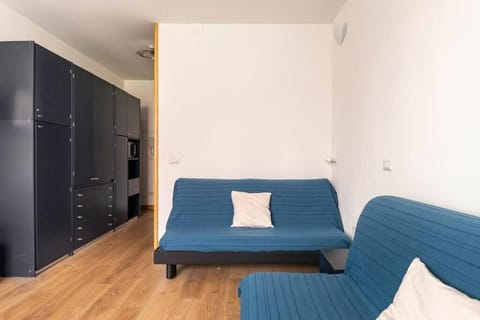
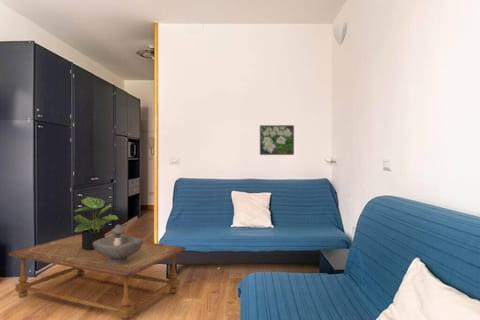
+ coffee table [7,233,187,320]
+ potted plant [71,196,119,251]
+ decorative bowl [93,224,144,264]
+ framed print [259,124,295,156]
